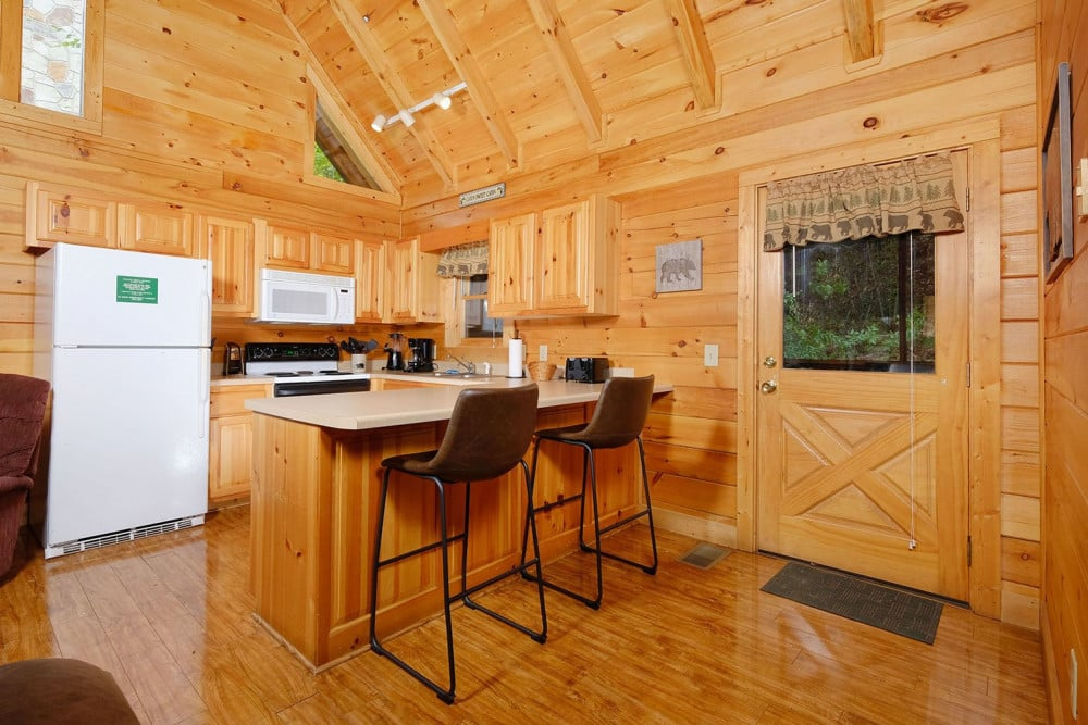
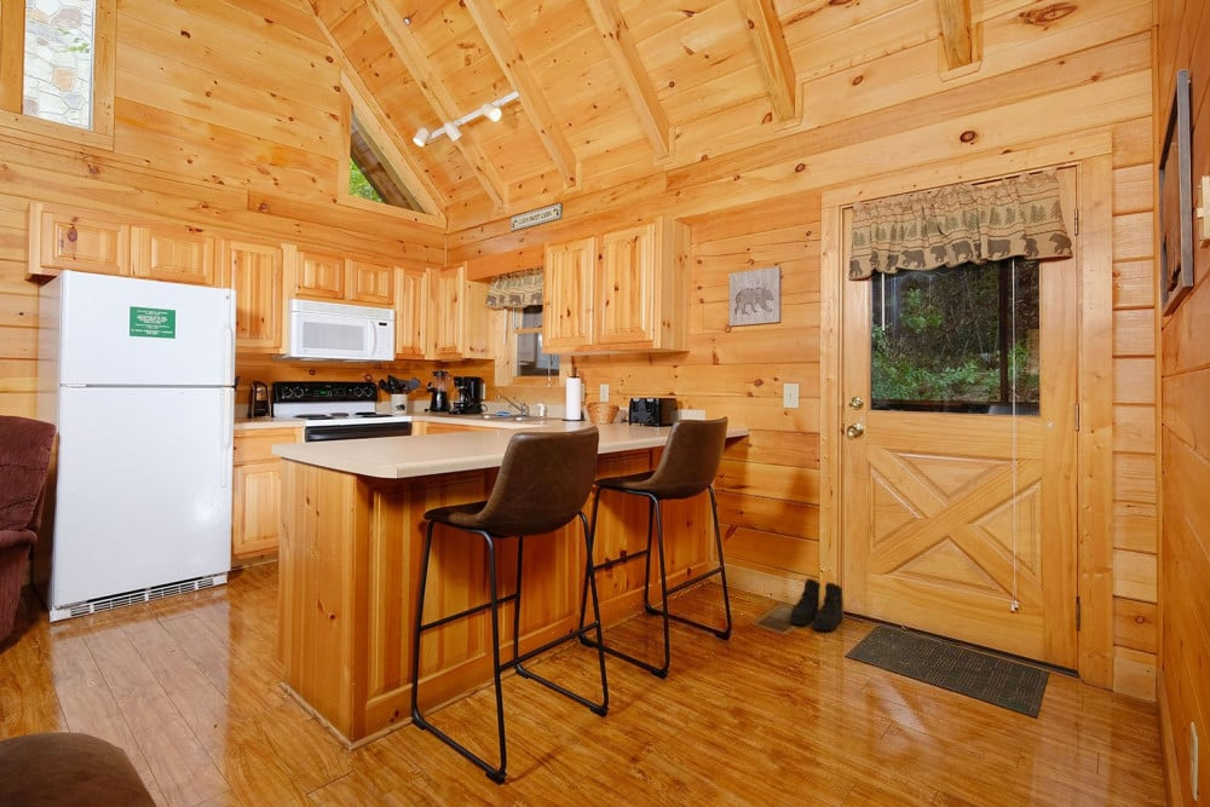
+ boots [789,577,845,632]
